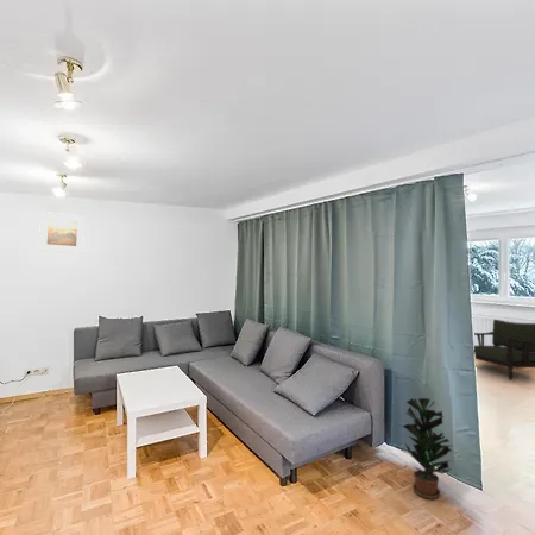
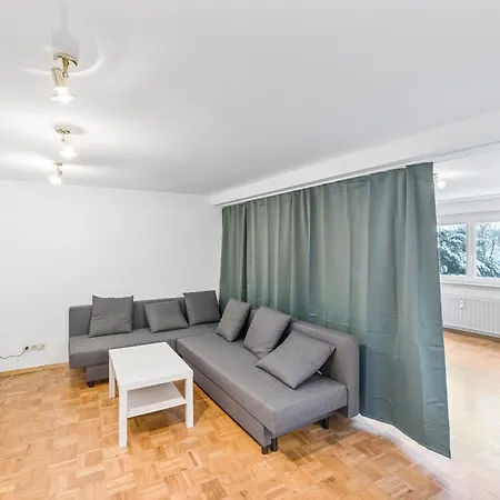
- armchair [473,319,535,382]
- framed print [38,210,86,254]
- potted plant [395,397,453,501]
